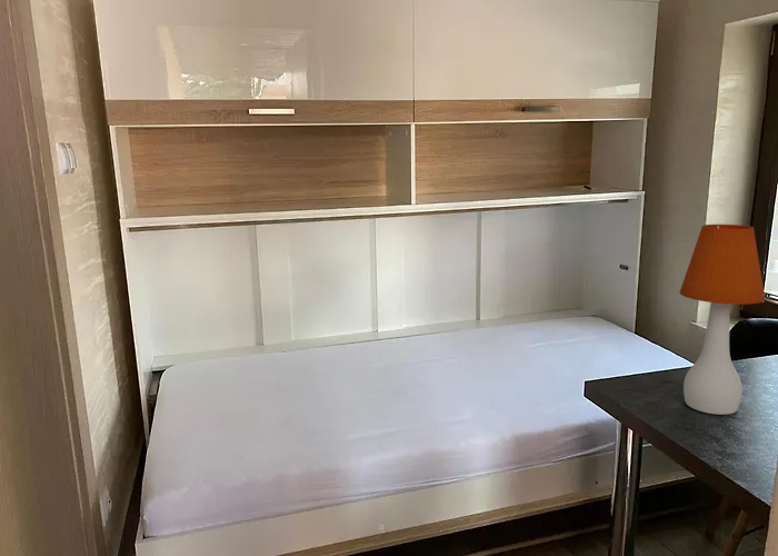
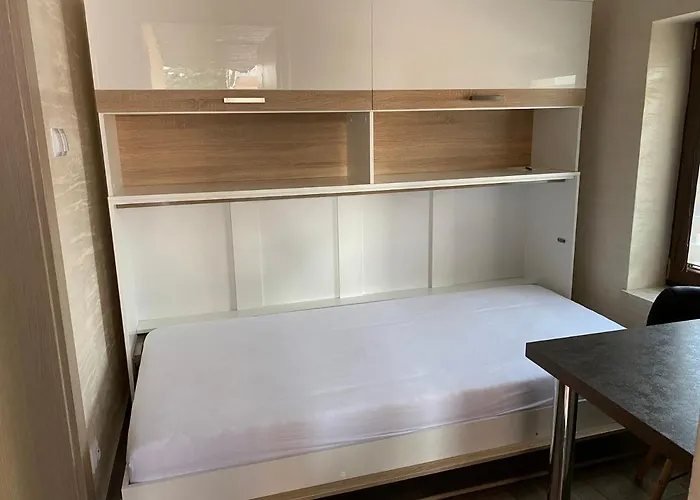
- table lamp [679,224,766,416]
